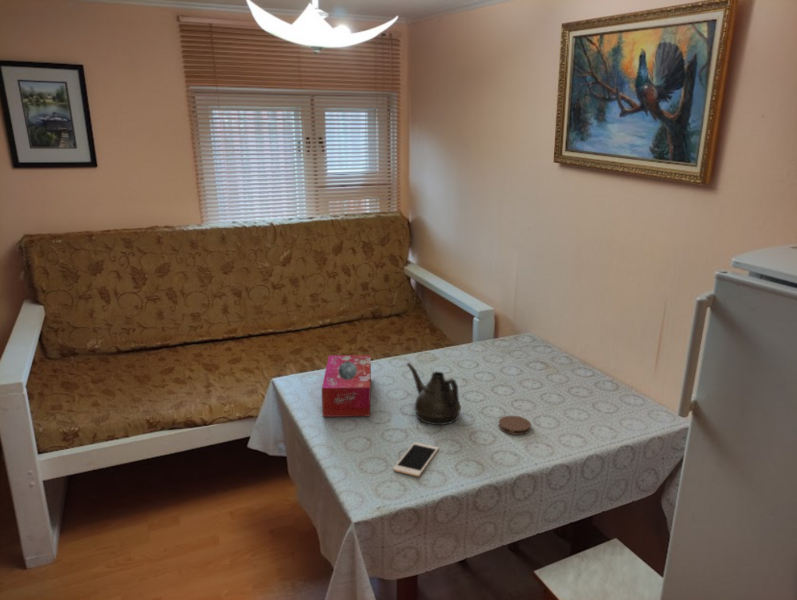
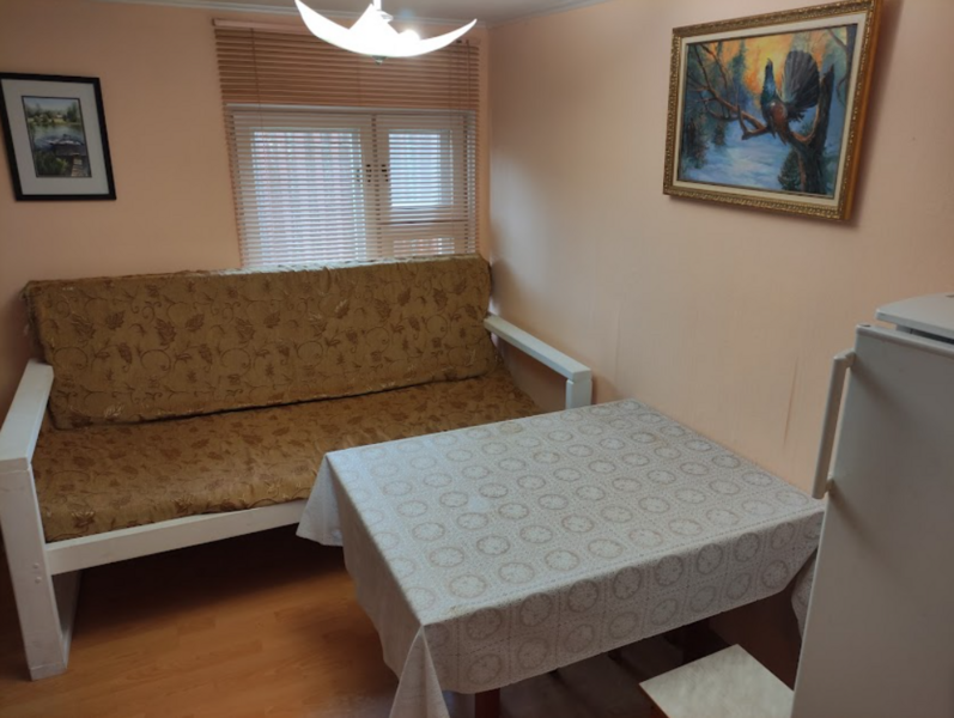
- teapot [406,362,462,426]
- tissue box [321,354,372,418]
- coaster [498,415,532,436]
- cell phone [392,441,439,477]
